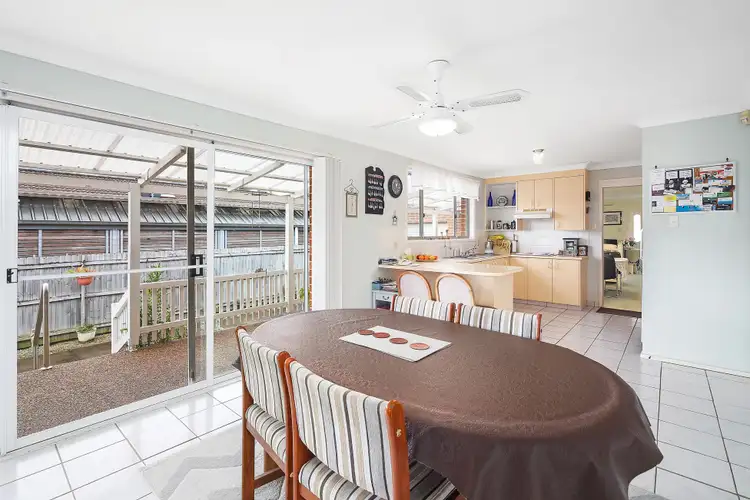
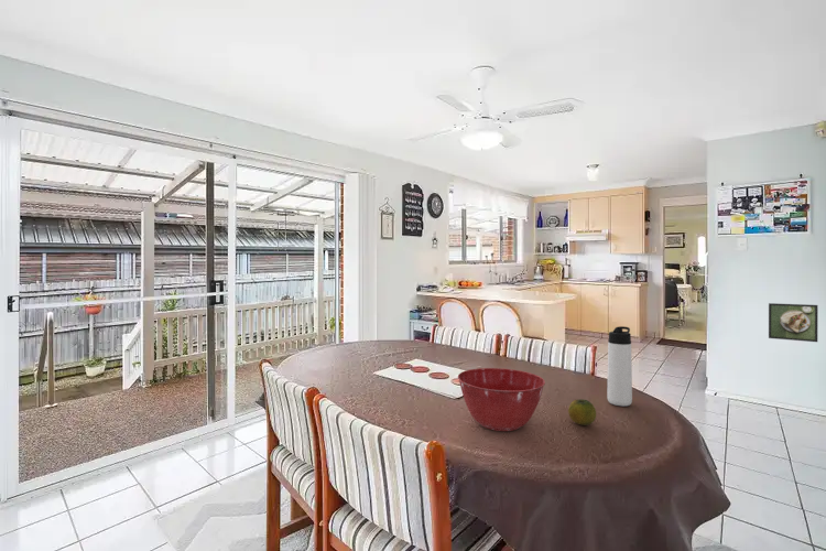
+ fruit [567,398,597,426]
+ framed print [768,302,819,343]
+ thermos bottle [606,325,633,407]
+ mixing bowl [457,367,546,432]
